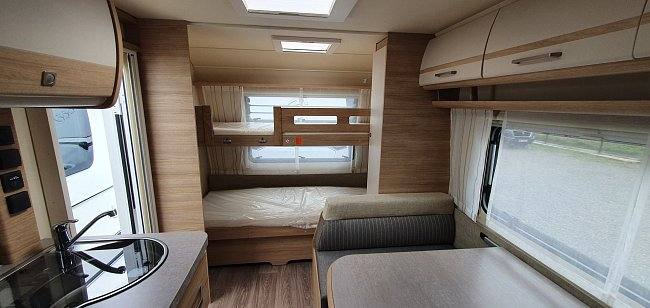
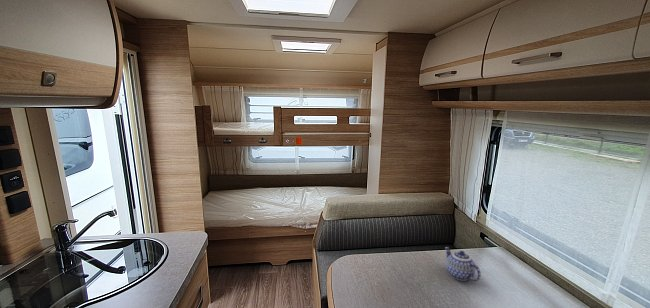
+ teapot [444,246,482,282]
